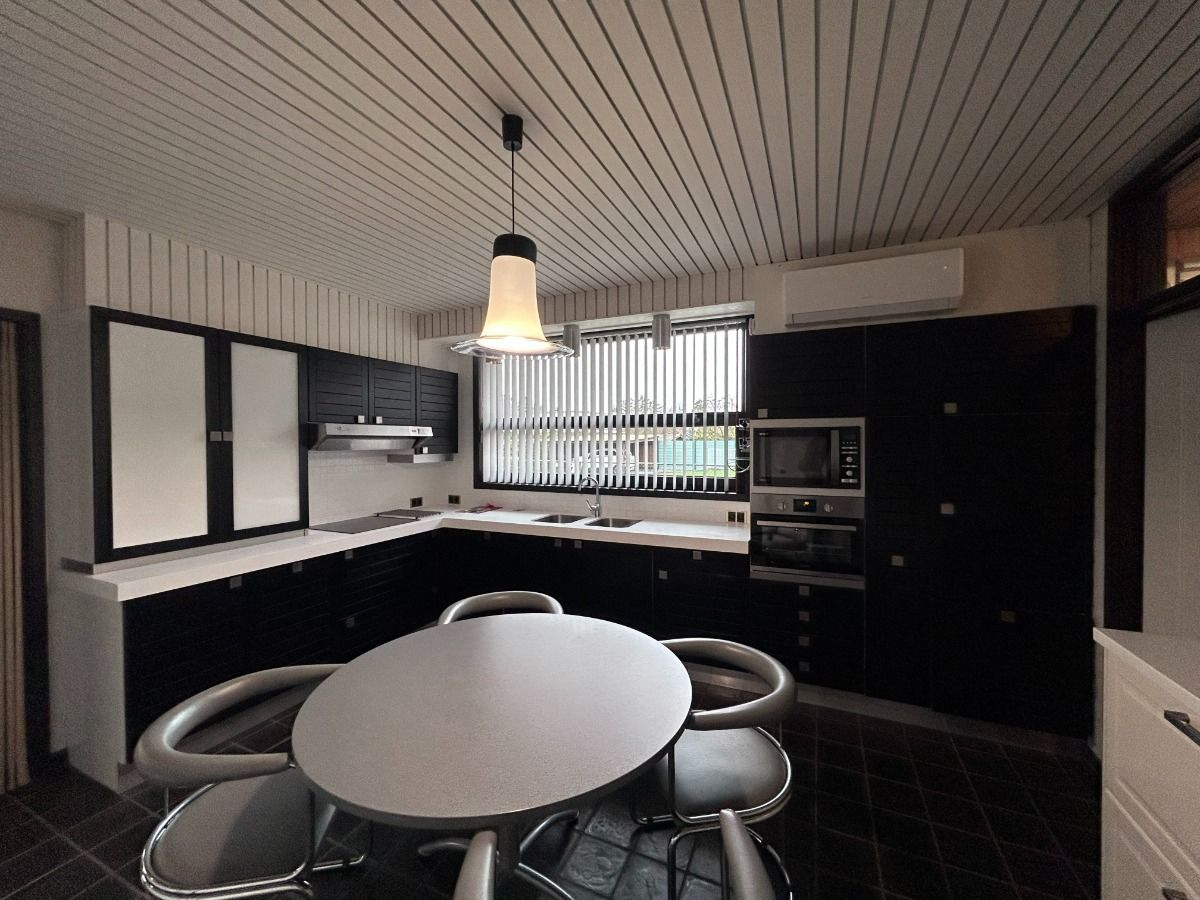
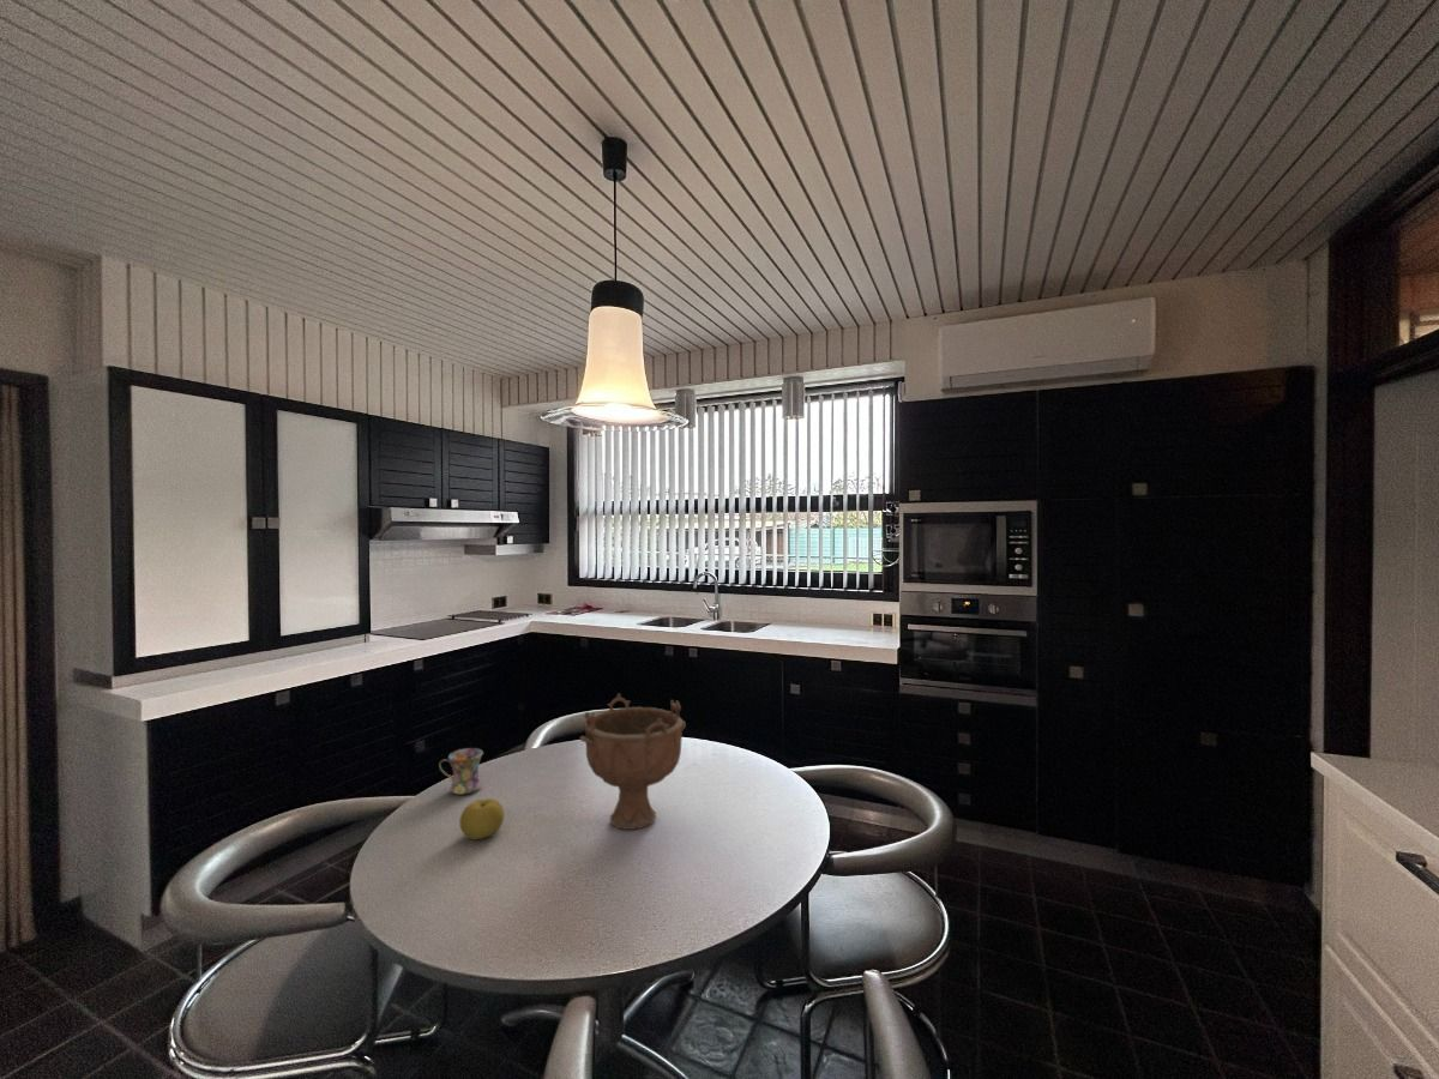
+ fruit [458,797,505,840]
+ decorative bowl [578,692,687,831]
+ mug [438,747,484,795]
